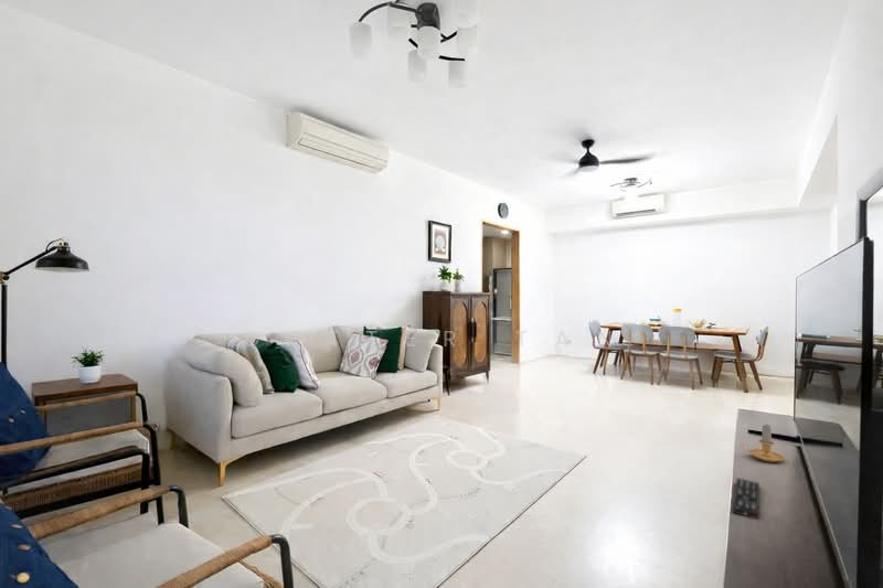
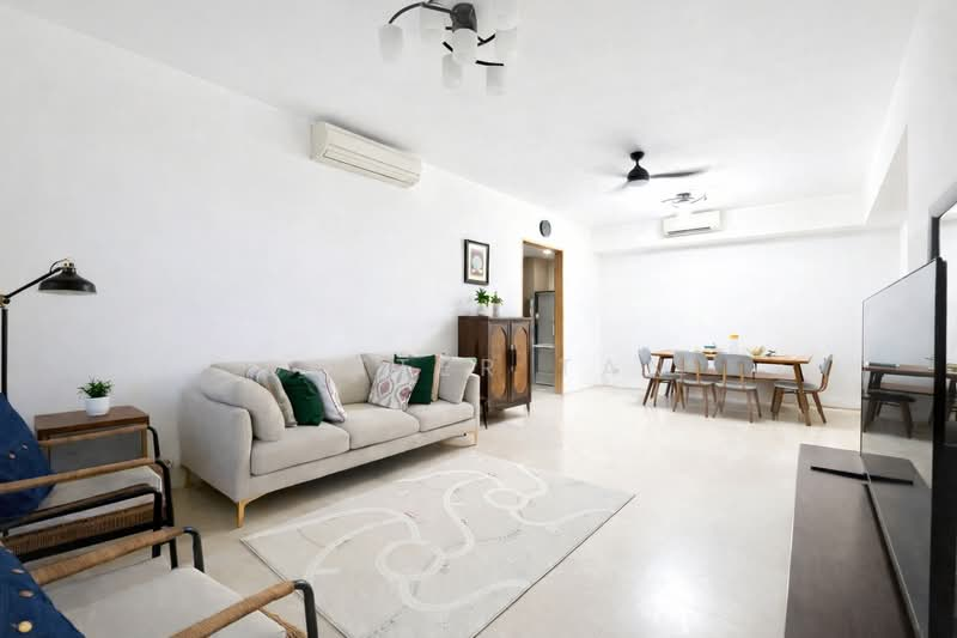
- remote control [732,477,760,520]
- candle [741,421,786,463]
